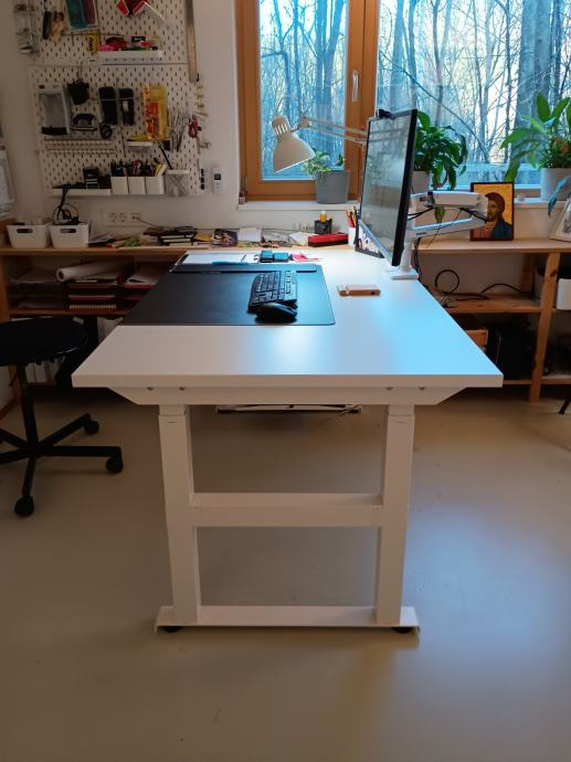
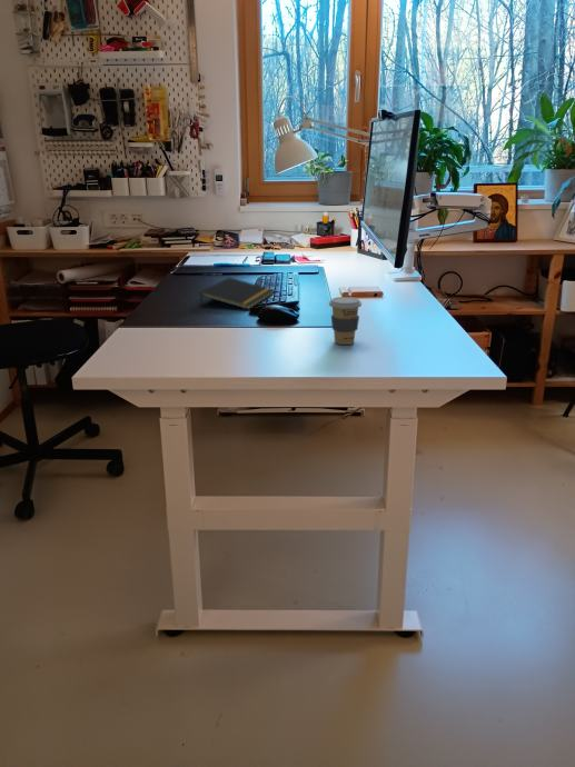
+ notepad [198,277,275,310]
+ coffee cup [328,296,363,346]
